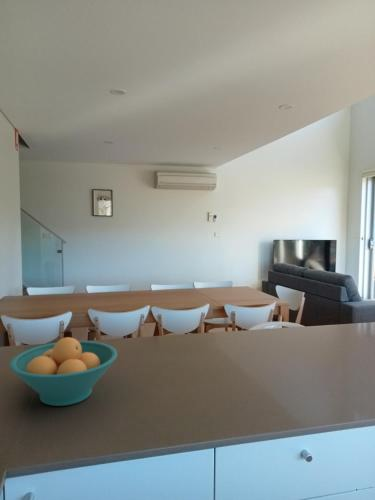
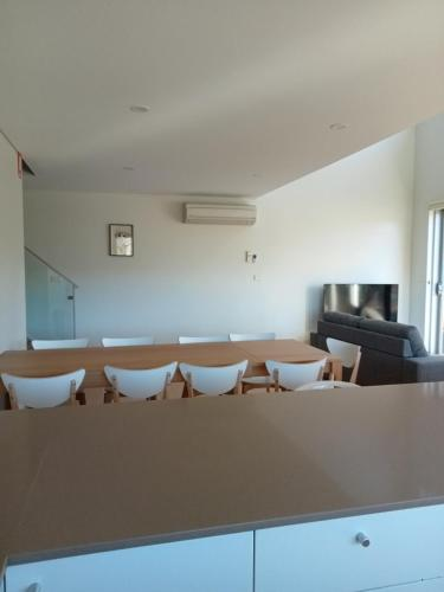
- fruit bowl [8,336,118,407]
